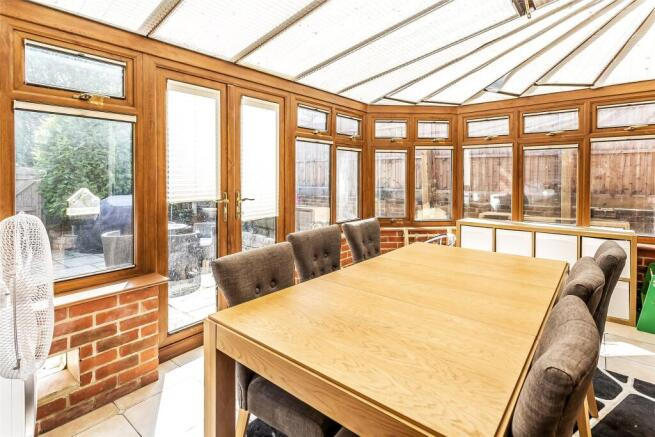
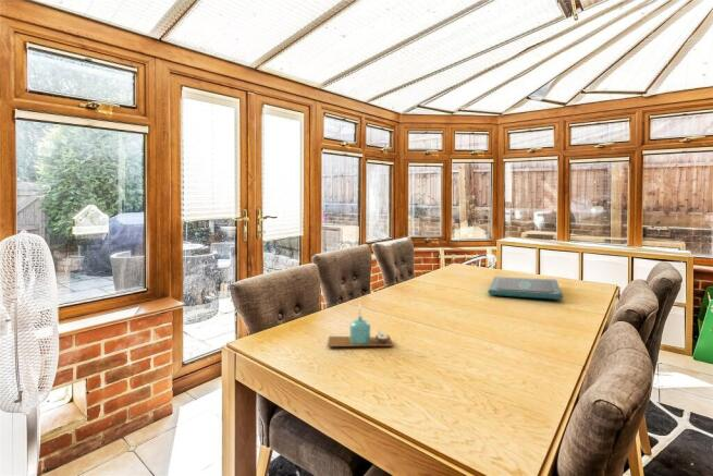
+ candle [327,298,394,347]
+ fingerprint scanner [487,276,564,301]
